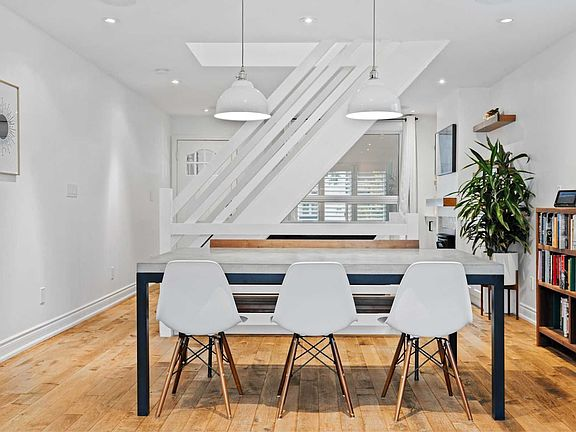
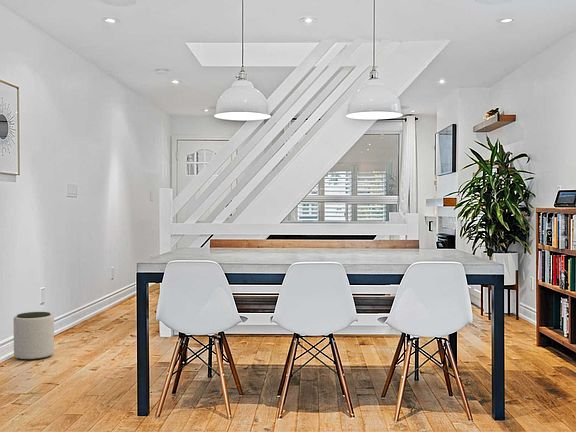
+ plant pot [13,311,55,361]
